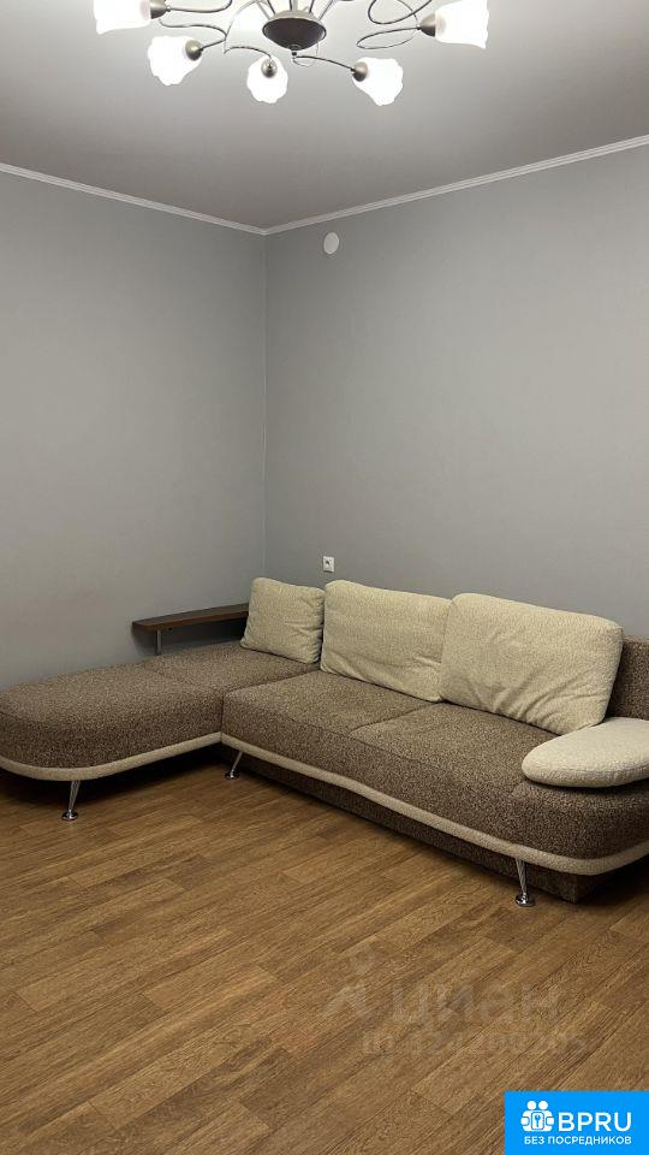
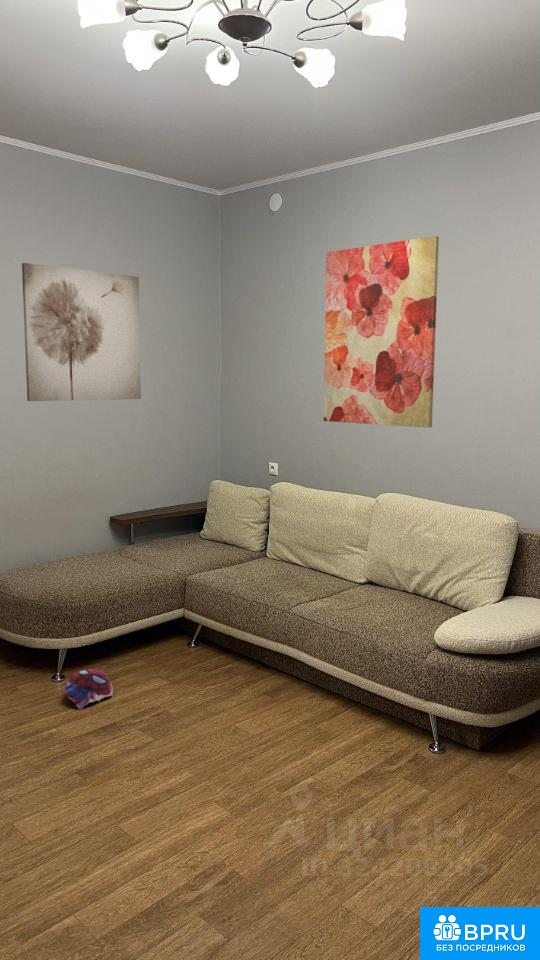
+ wall art [323,235,440,429]
+ plush toy [62,668,114,710]
+ wall art [21,262,142,402]
